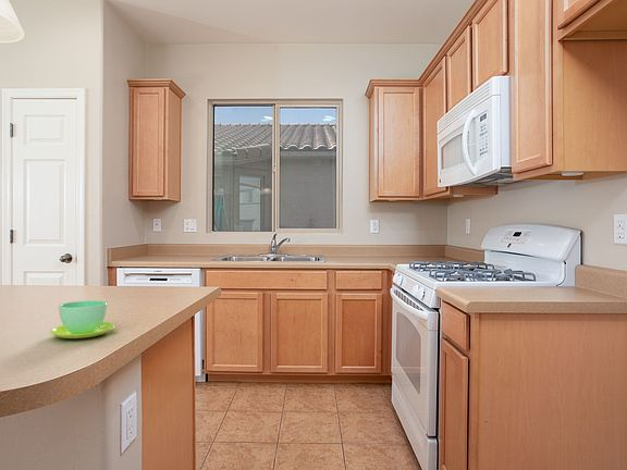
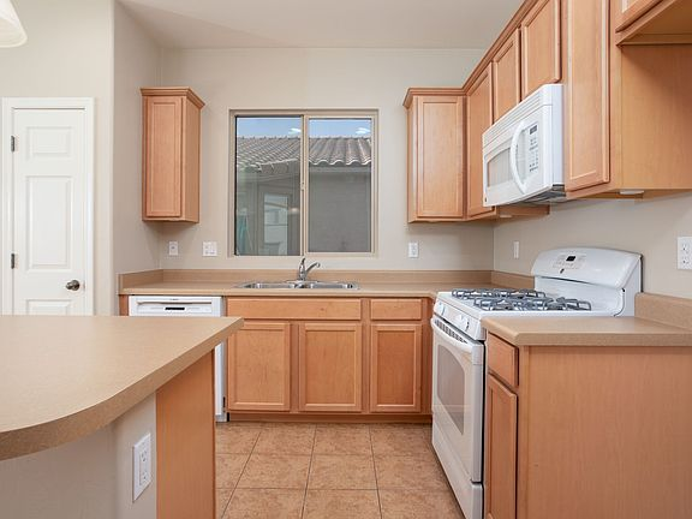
- cup [49,299,116,339]
